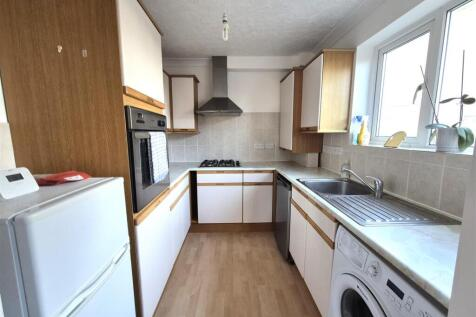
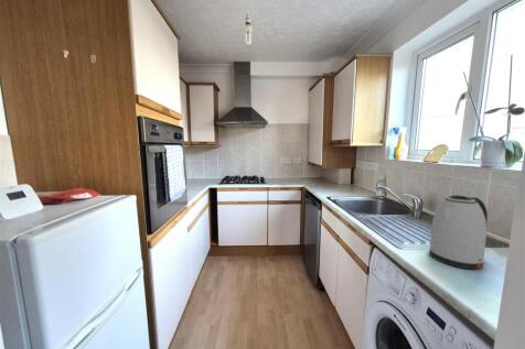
+ kettle [429,194,489,271]
